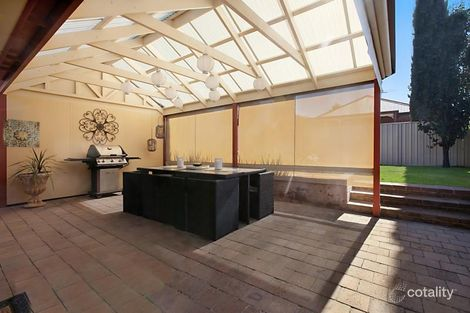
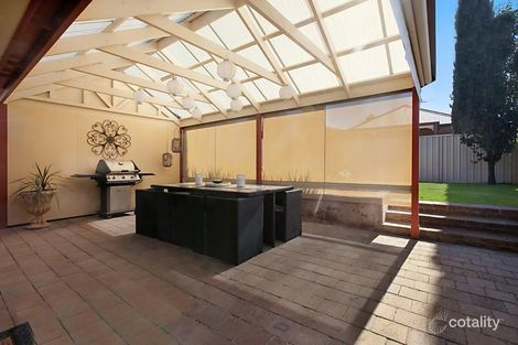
- wall art [2,118,41,149]
